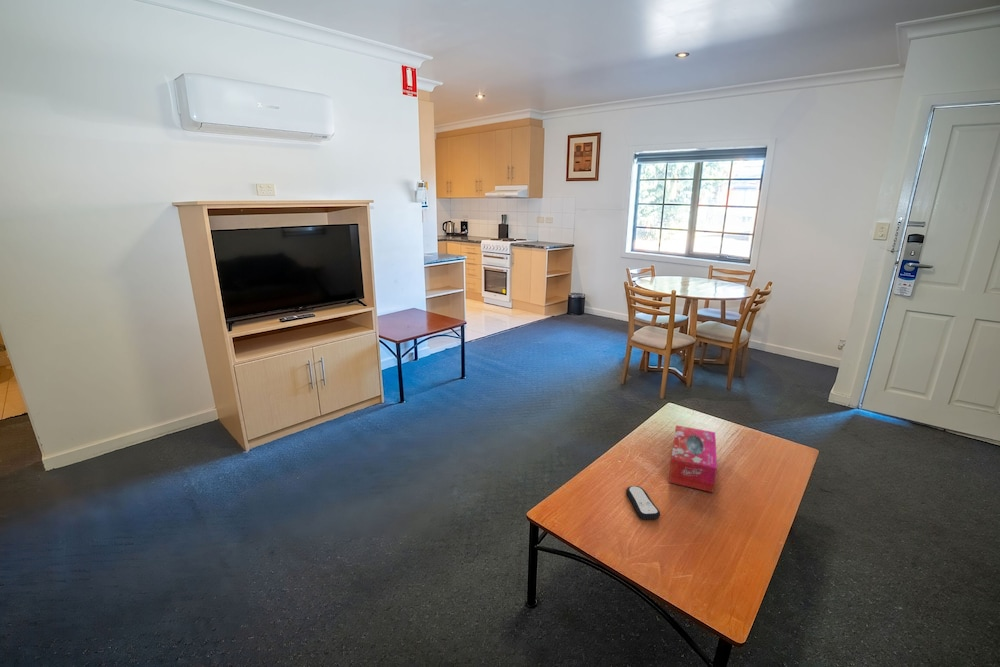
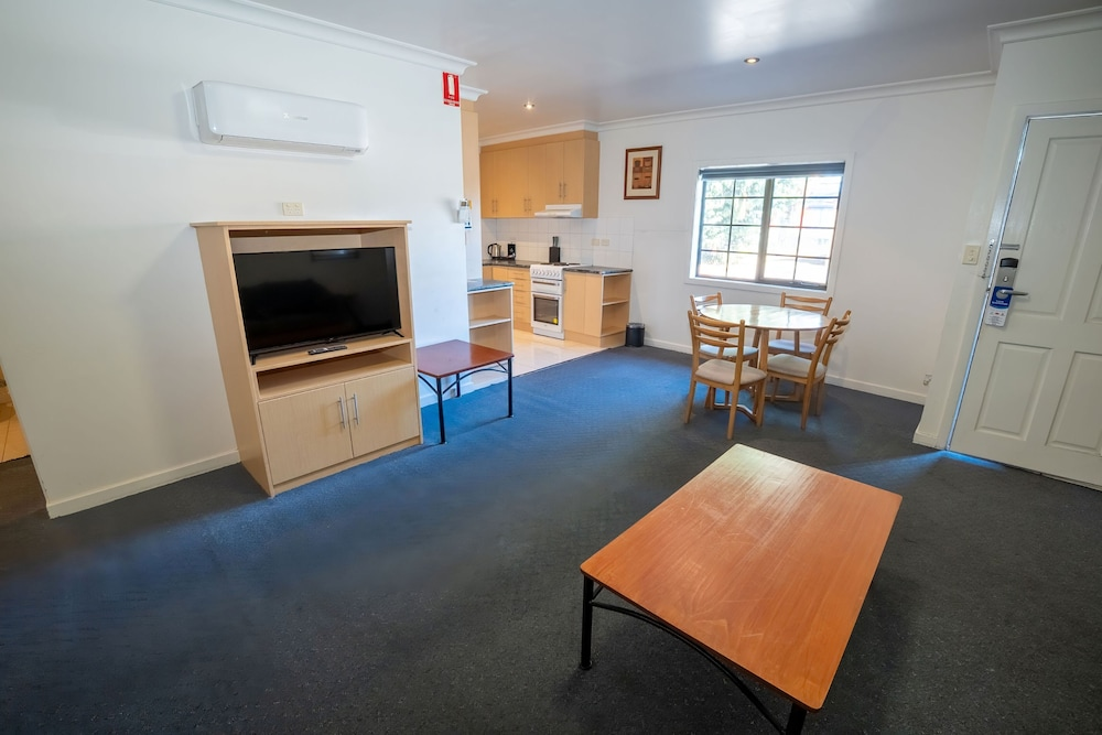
- remote control [625,485,661,520]
- tissue box [668,424,718,493]
